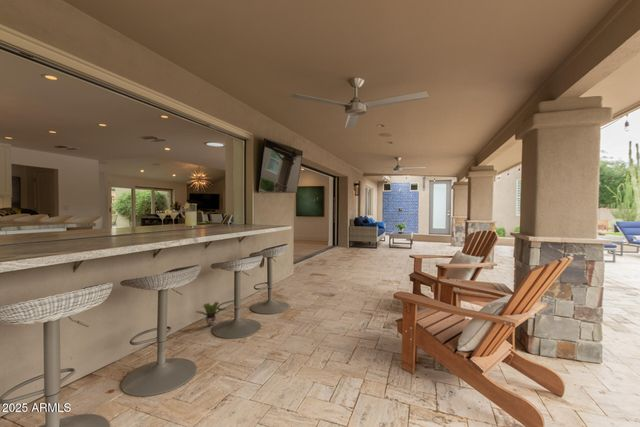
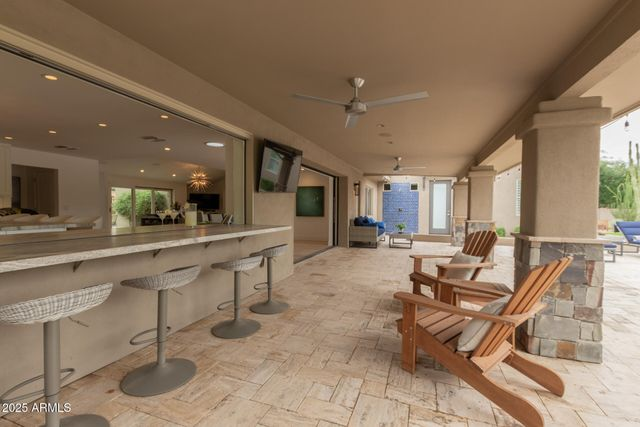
- potted plant [195,301,227,327]
